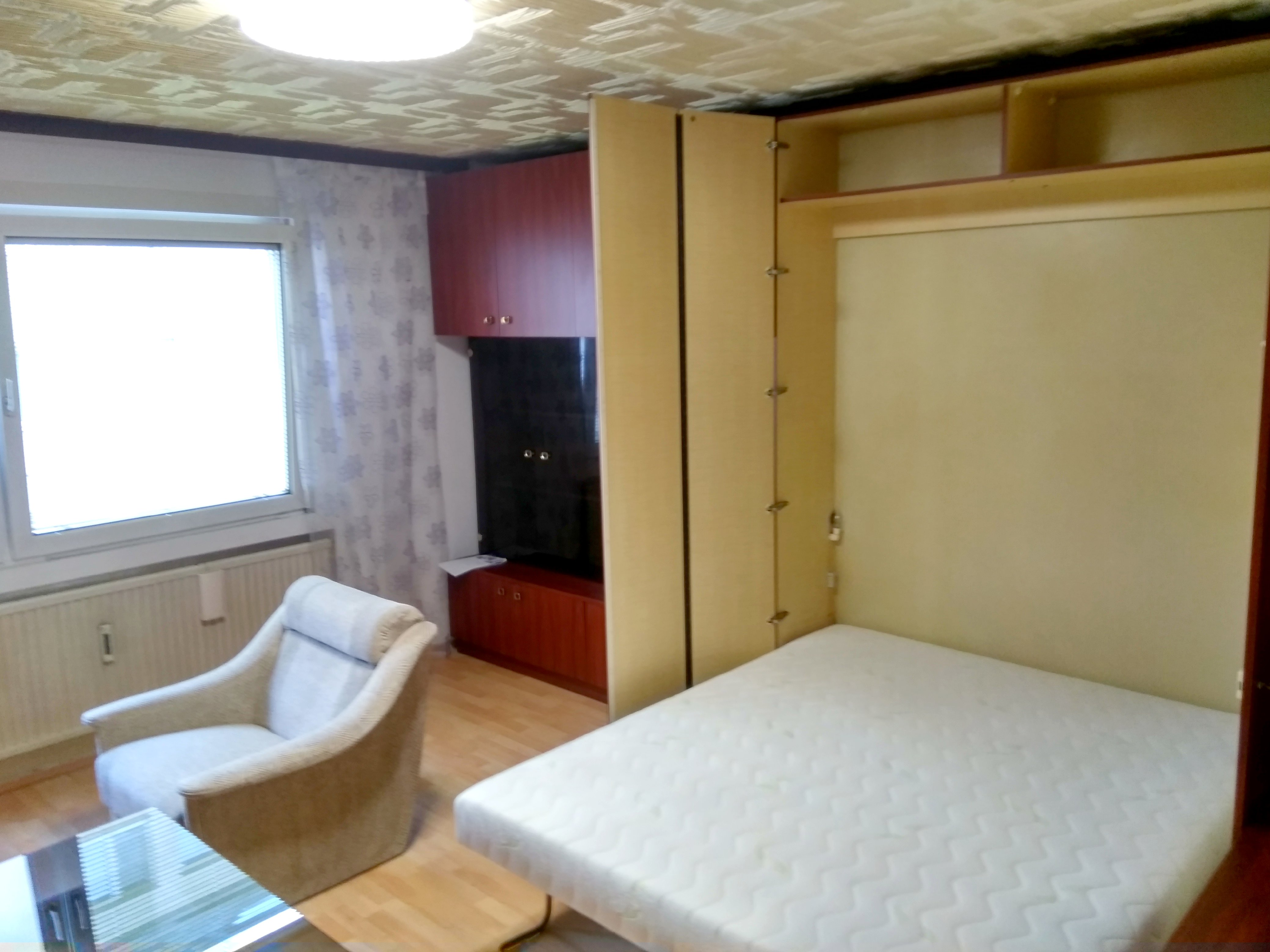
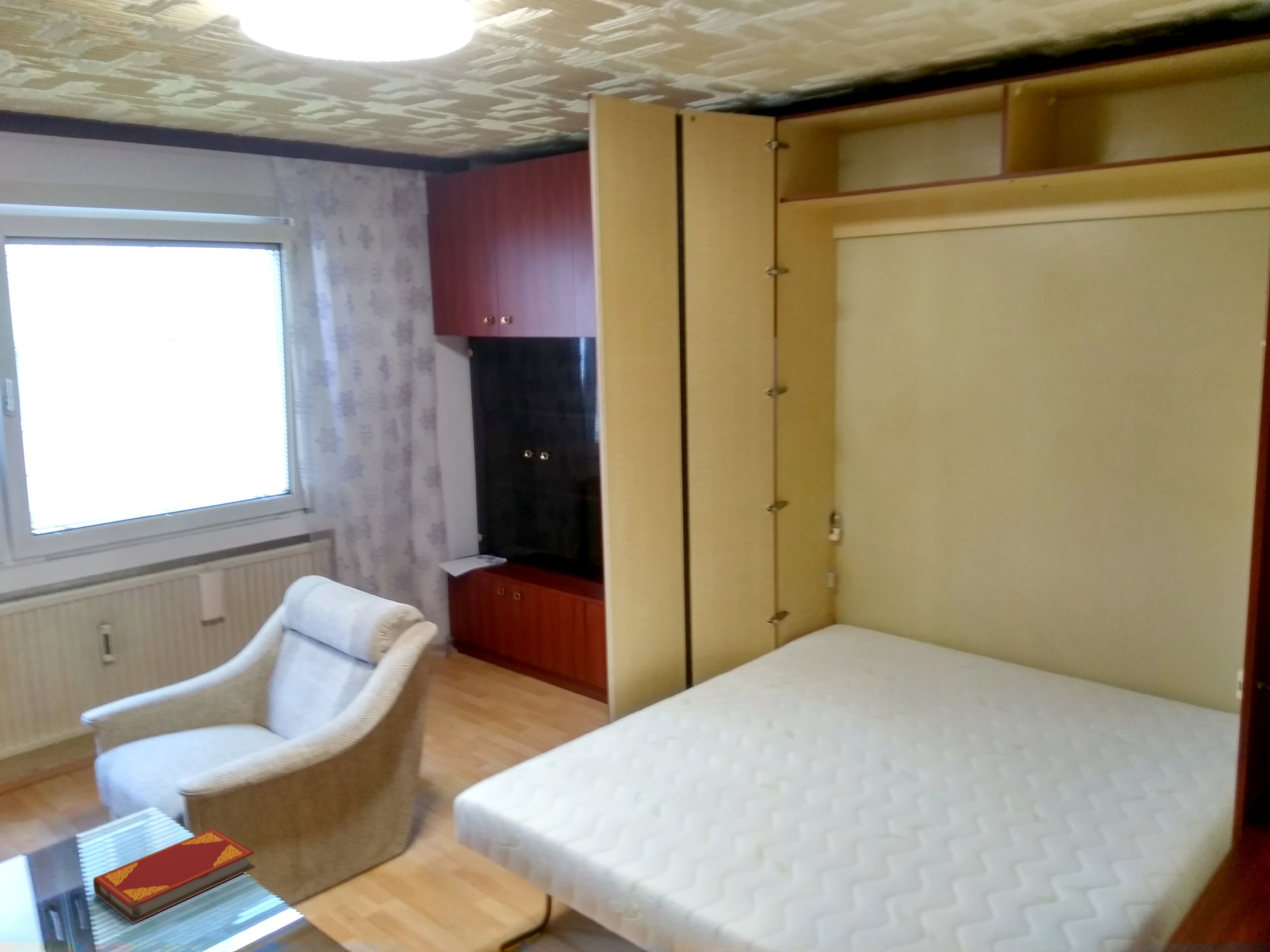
+ hardback book [93,828,256,924]
